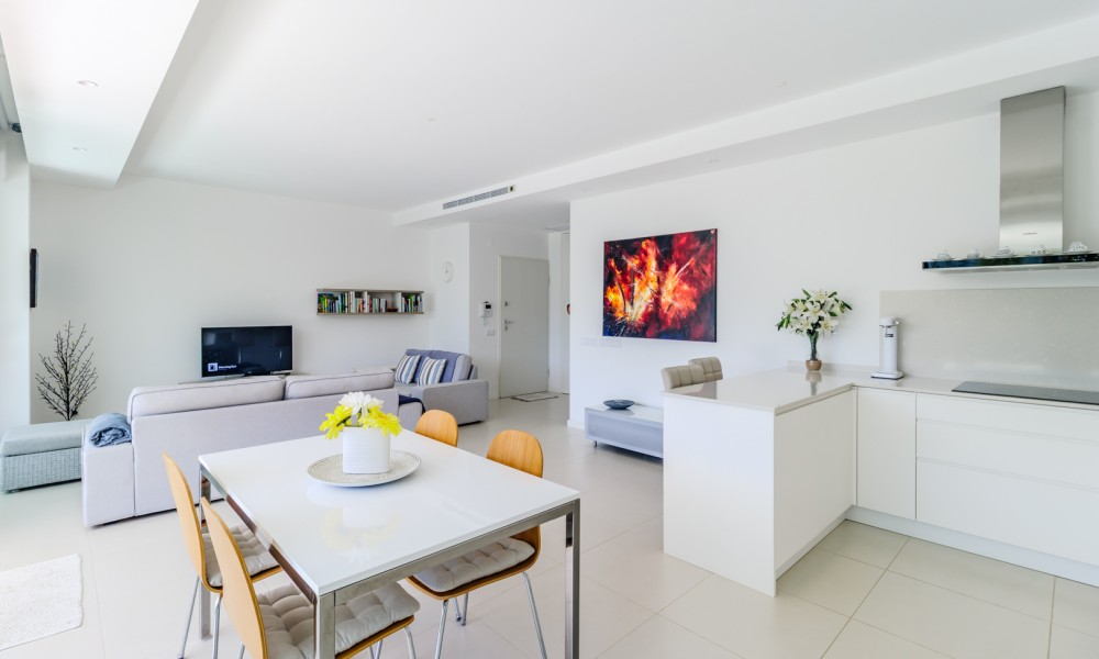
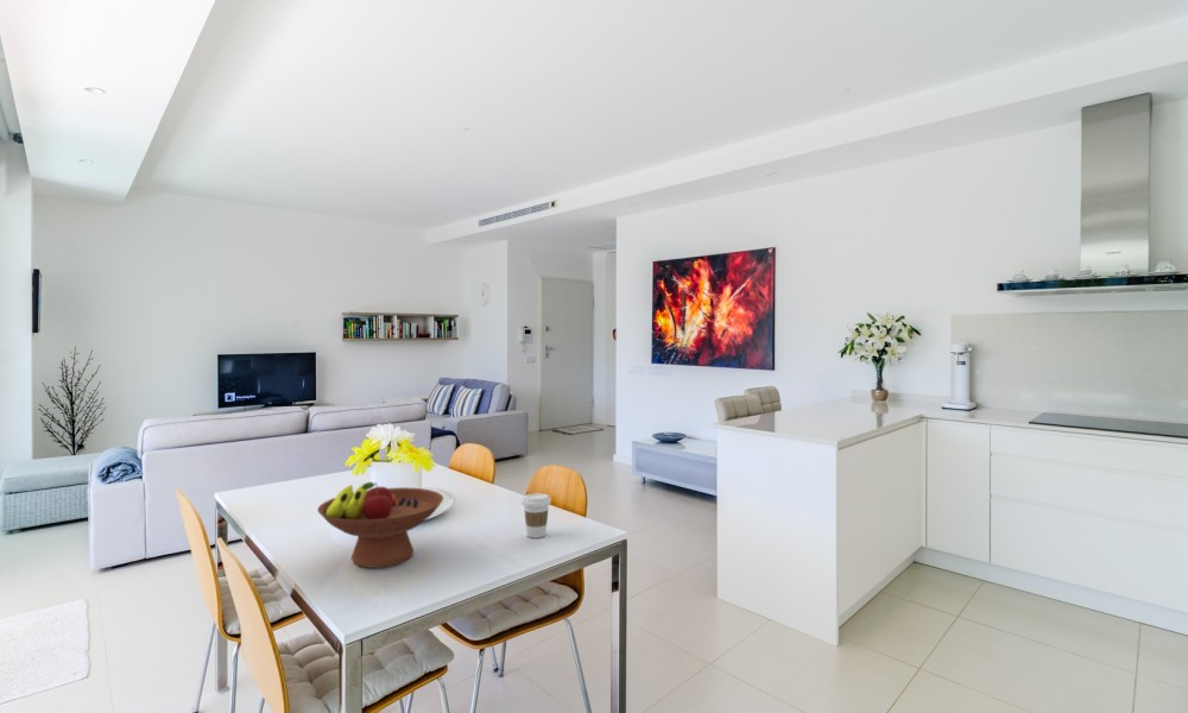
+ fruit bowl [316,481,444,569]
+ coffee cup [520,492,552,538]
